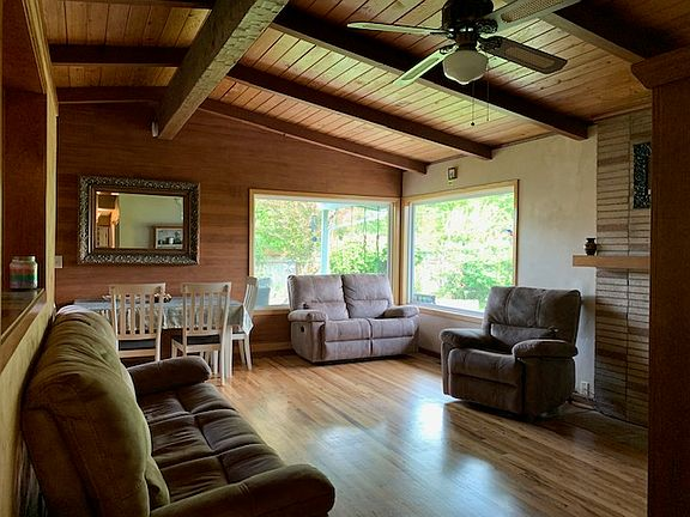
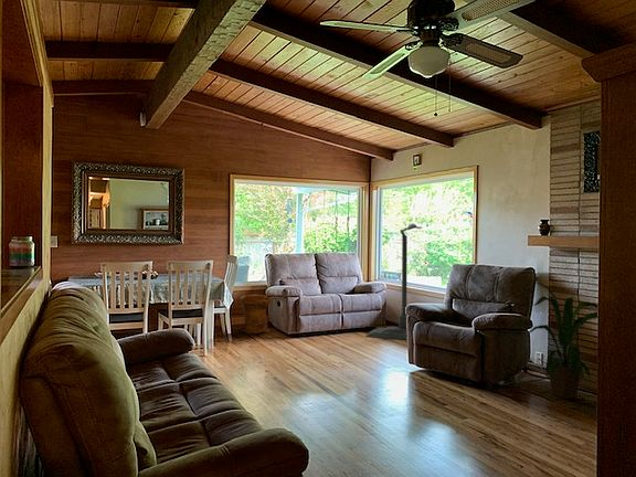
+ street lamp [364,222,423,340]
+ woven basket [239,294,273,335]
+ house plant [521,282,598,400]
